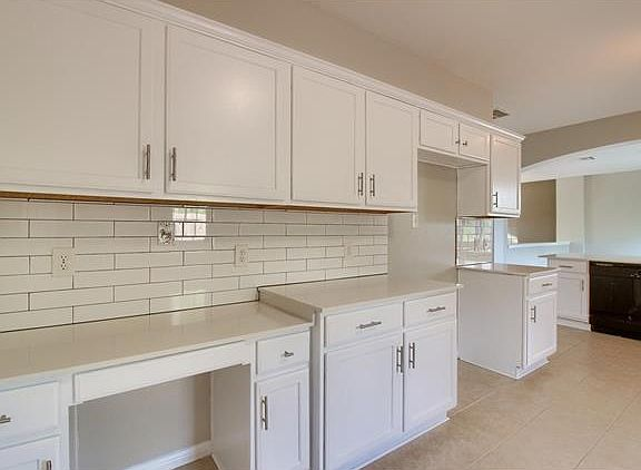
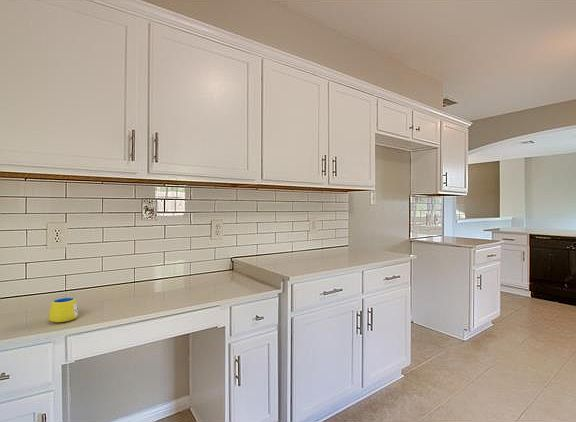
+ mug [48,297,79,323]
